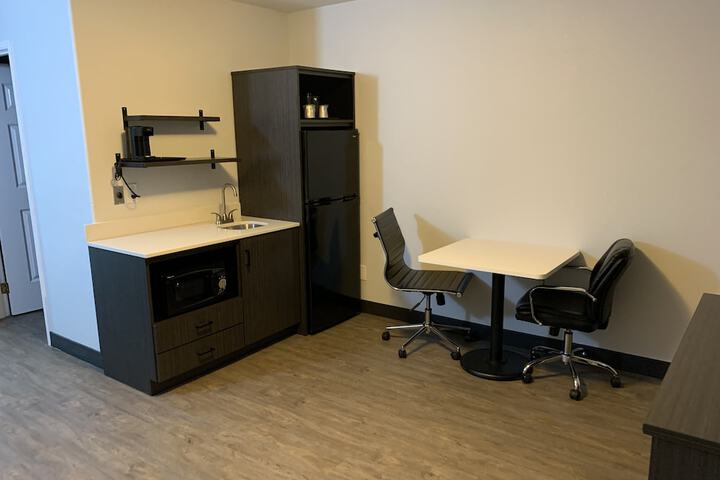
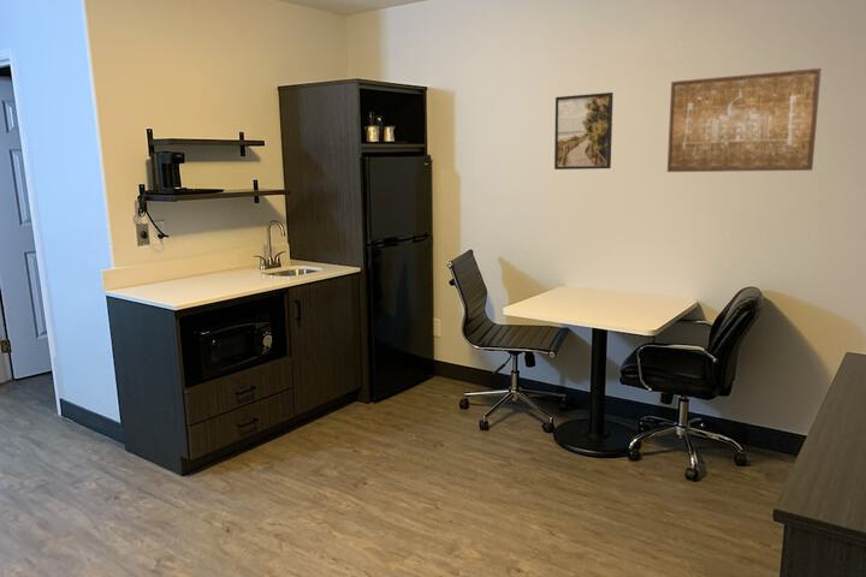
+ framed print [553,91,615,171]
+ wall art [666,67,823,173]
